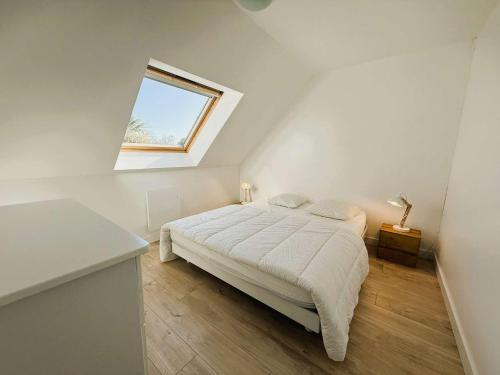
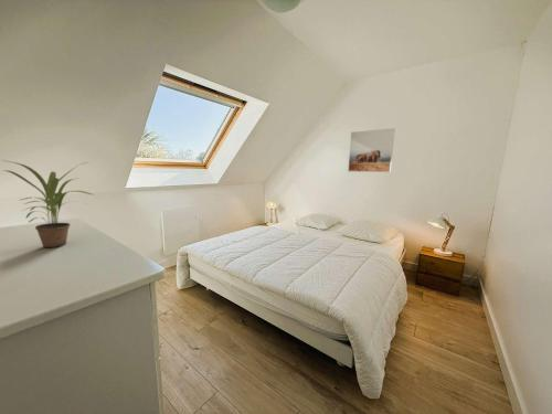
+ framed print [347,127,396,173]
+ potted plant [2,159,93,248]
